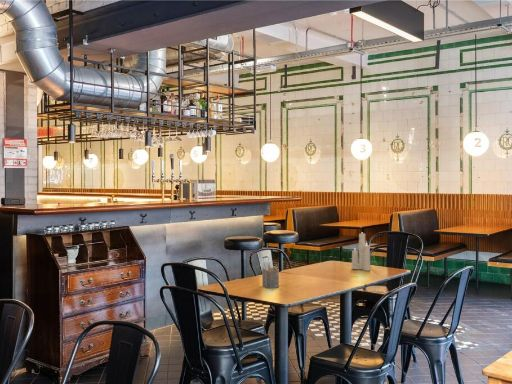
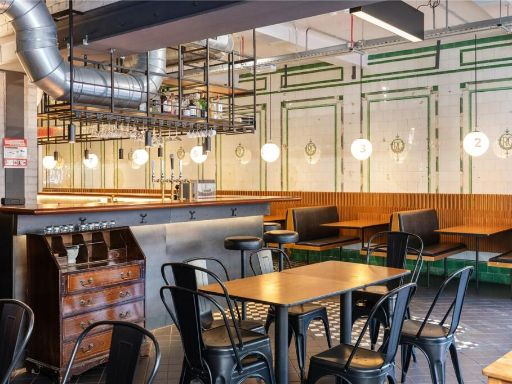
- candle [350,233,372,272]
- napkin holder [261,261,280,289]
